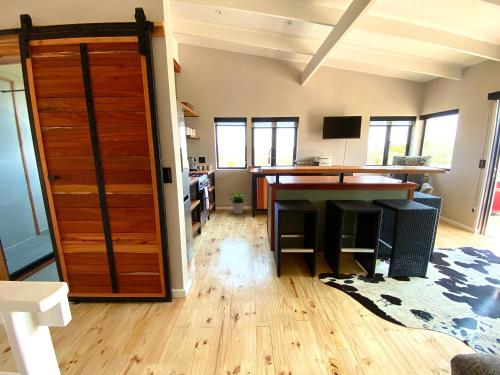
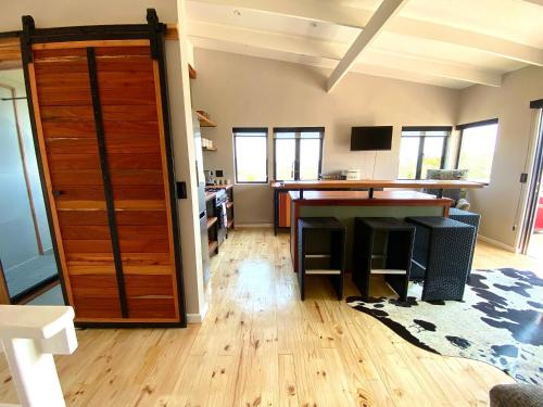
- potted plant [227,192,250,215]
